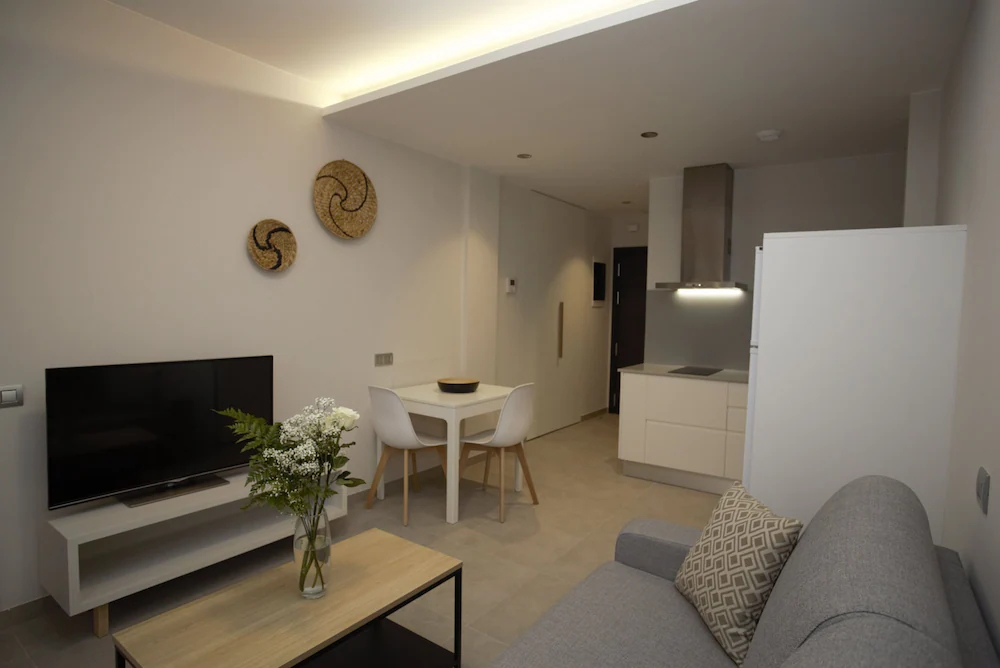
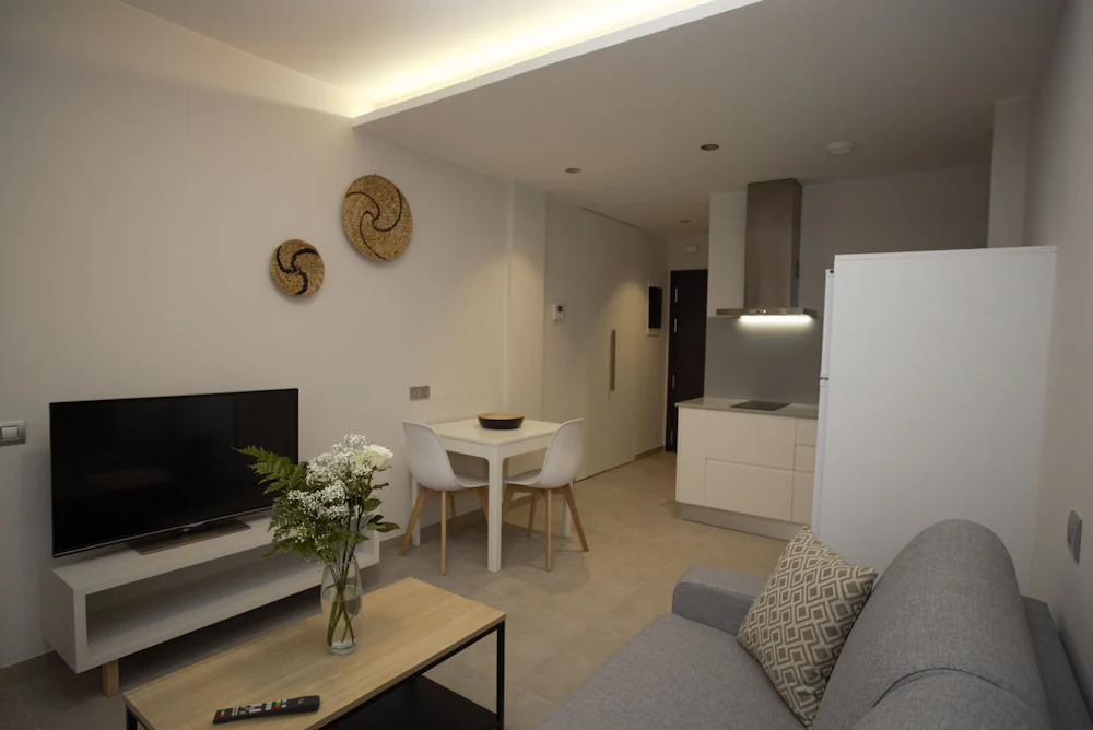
+ remote control [212,694,321,726]
